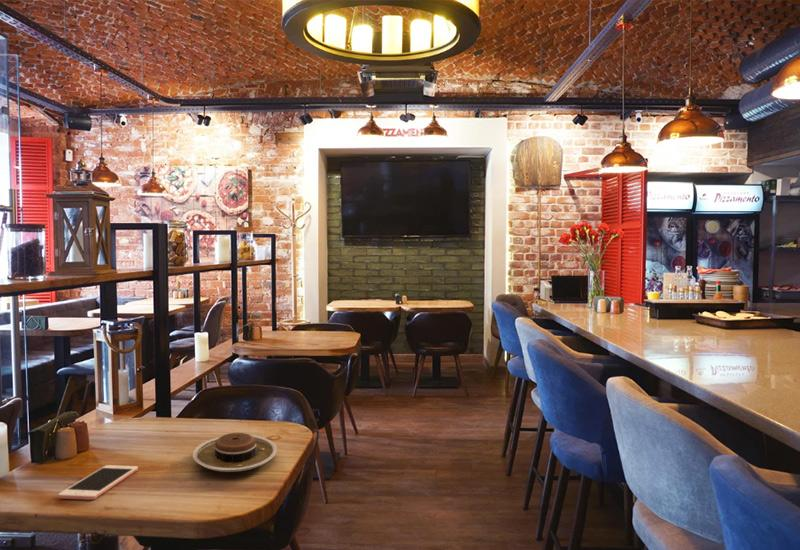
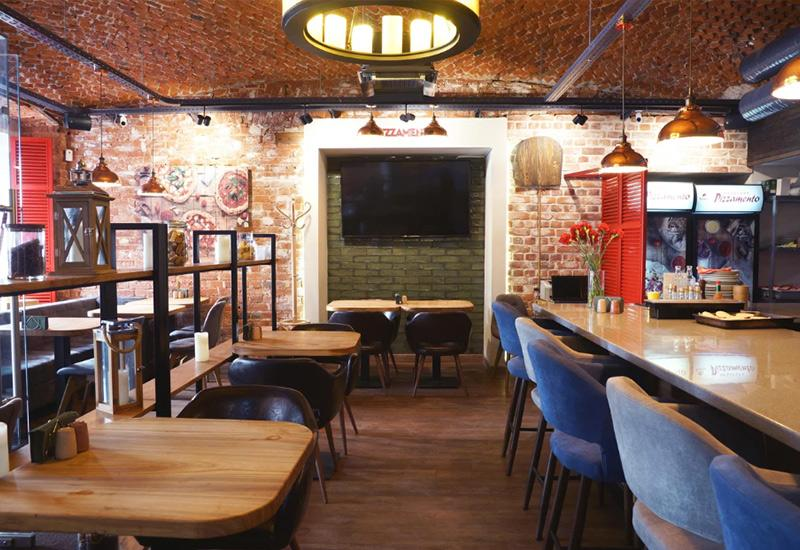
- cell phone [57,464,139,501]
- plate [192,432,278,473]
